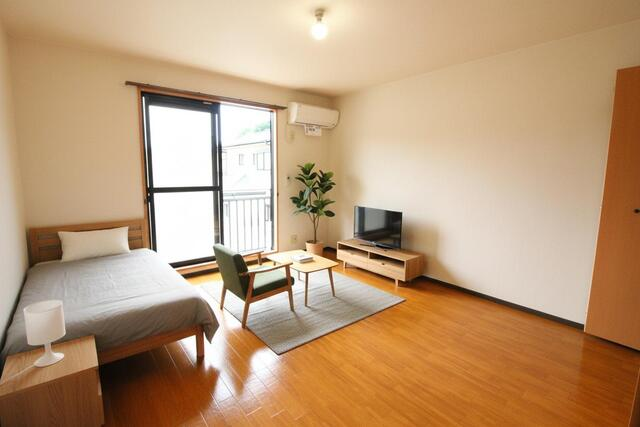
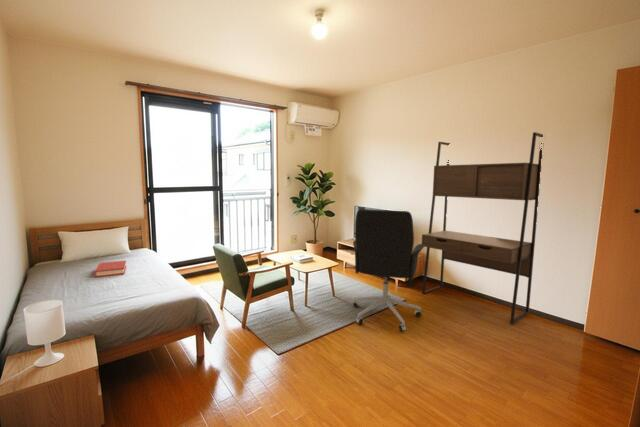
+ hardback book [94,260,127,278]
+ office chair [352,208,425,332]
+ desk [421,131,544,325]
